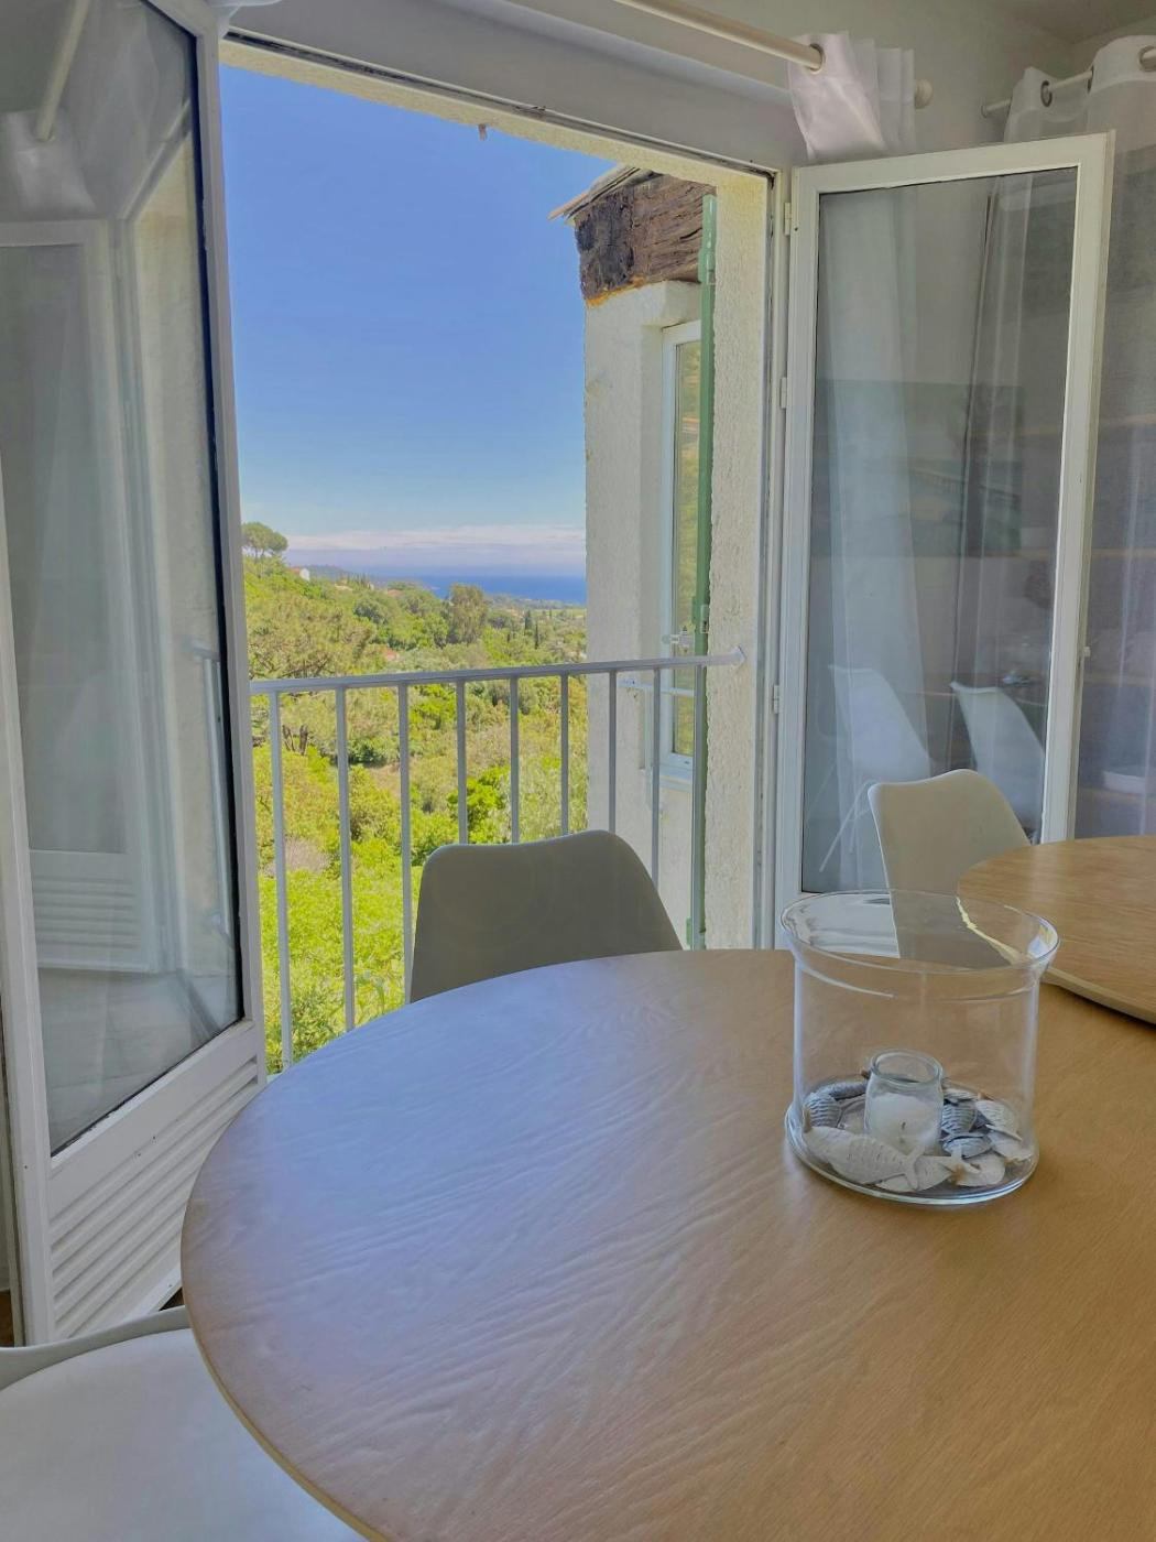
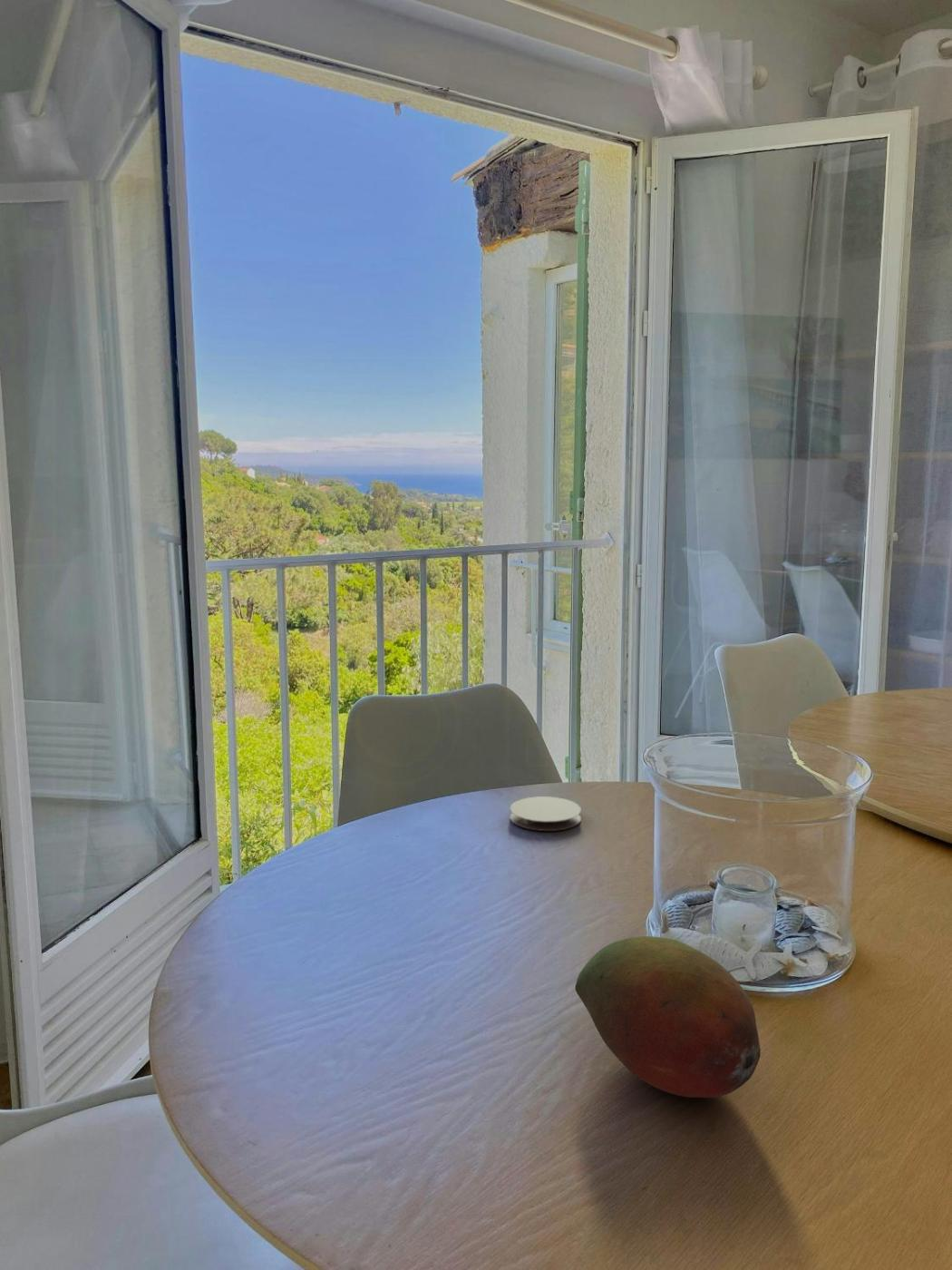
+ coaster [509,796,582,832]
+ fruit [574,935,762,1099]
